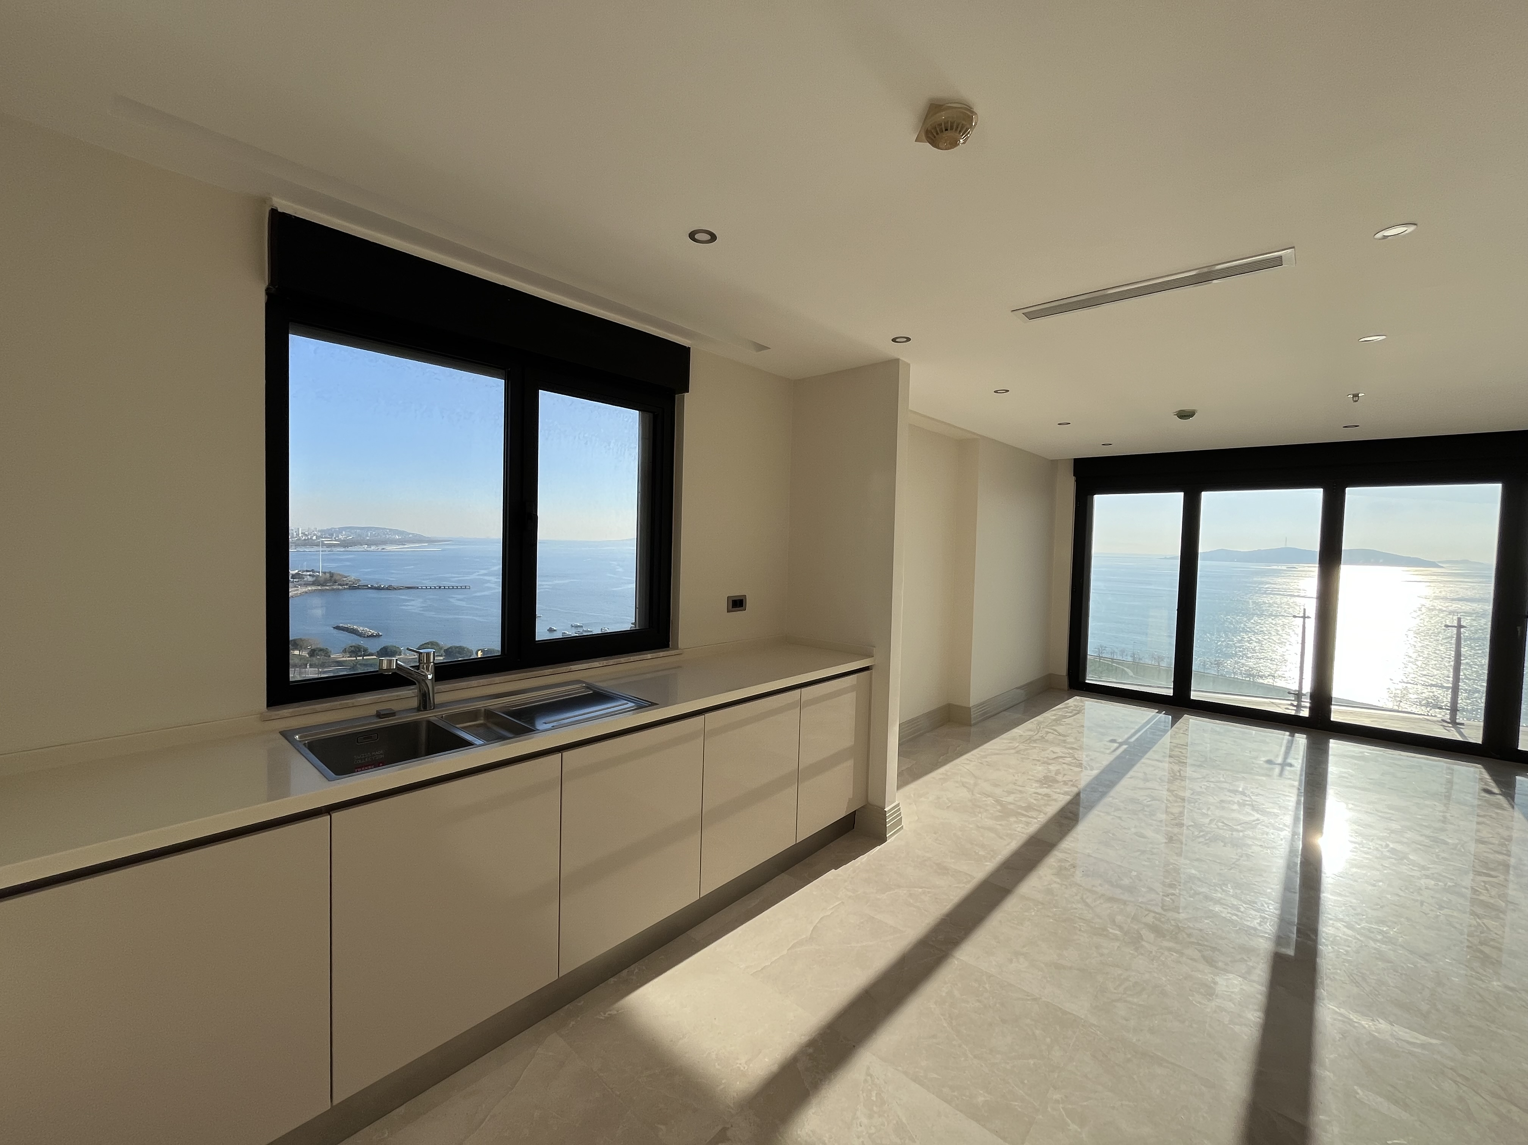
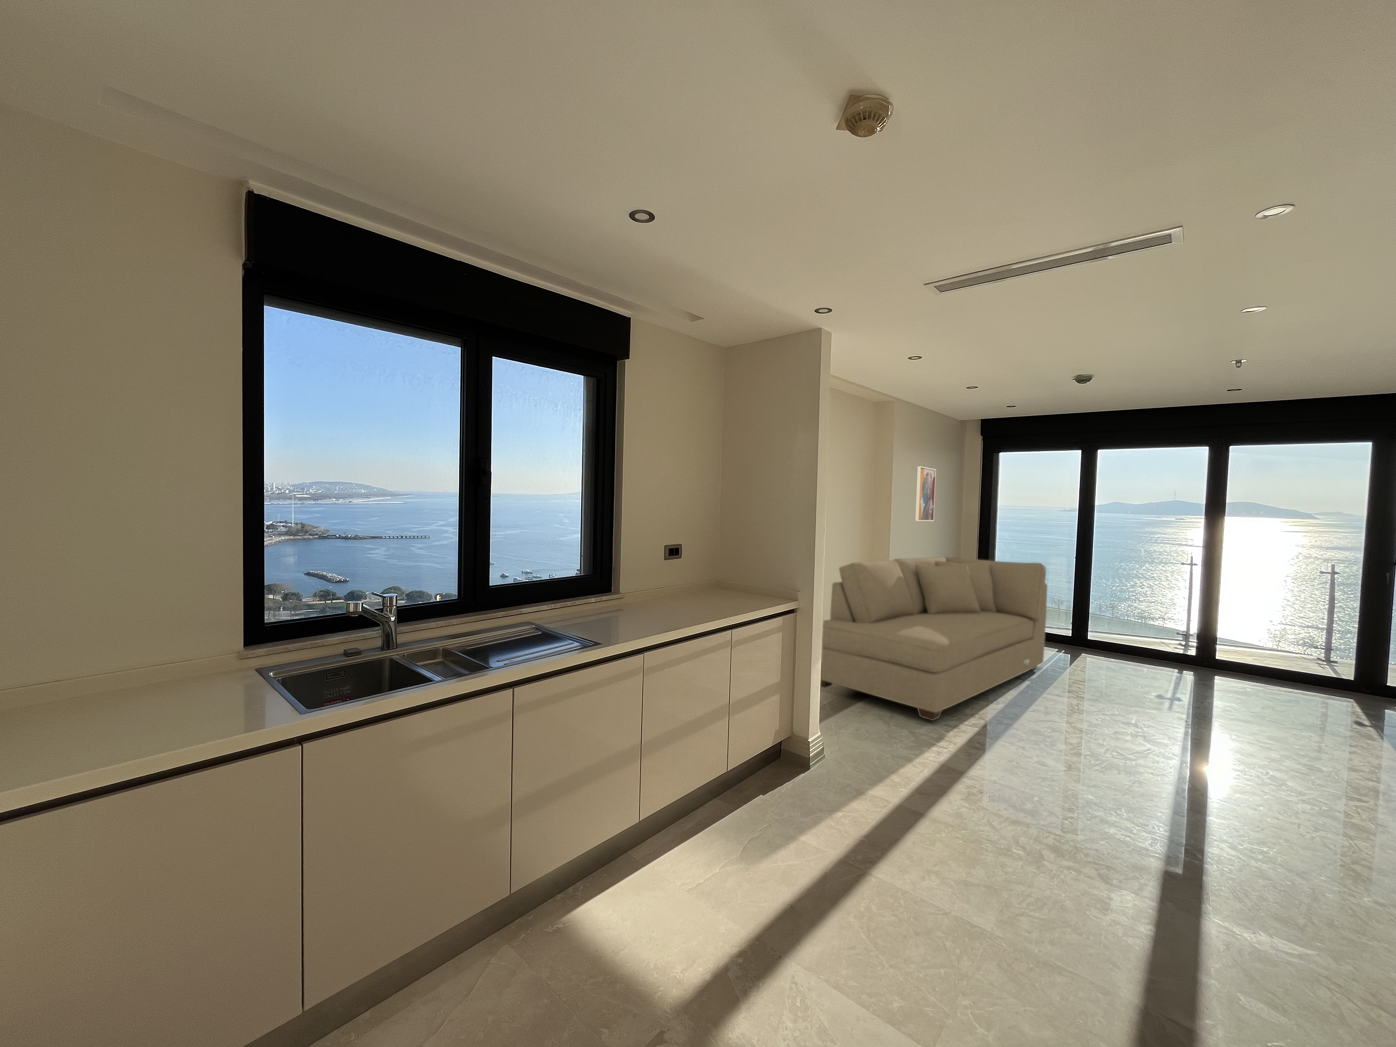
+ sofa [821,555,1048,720]
+ wall art [915,466,937,521]
